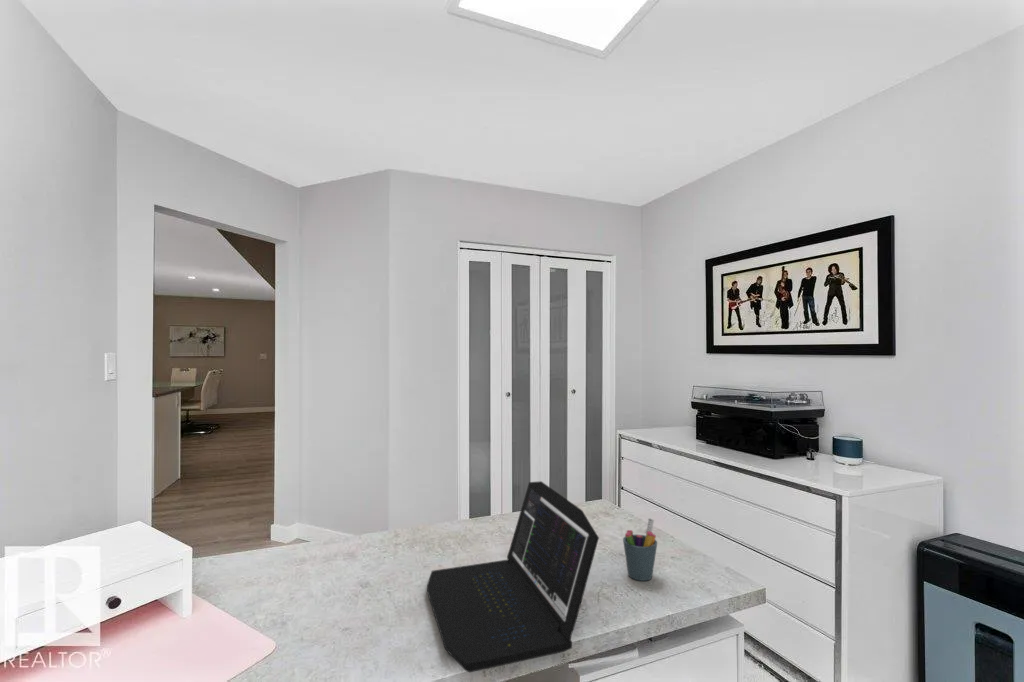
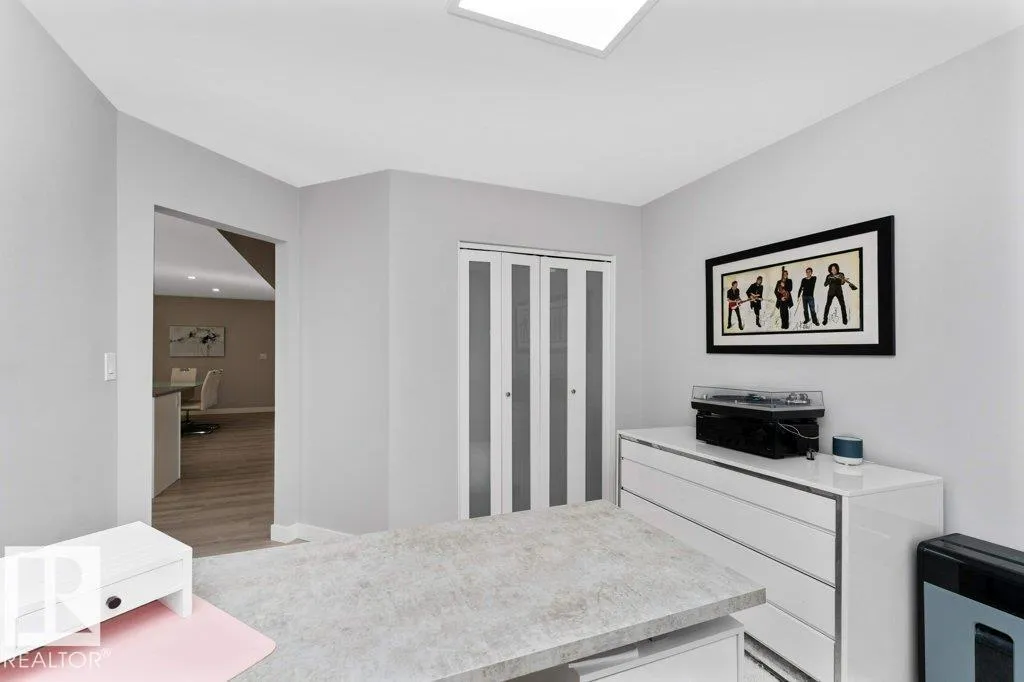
- laptop [426,480,600,673]
- pen holder [622,517,658,582]
